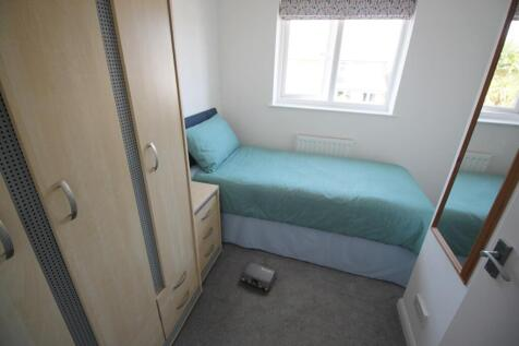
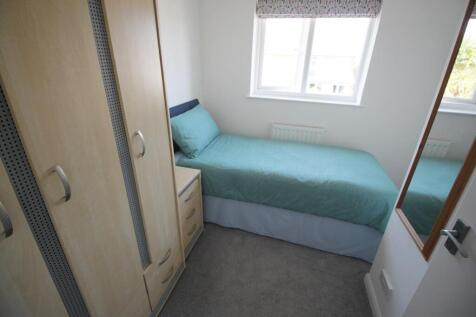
- bag [240,261,278,291]
